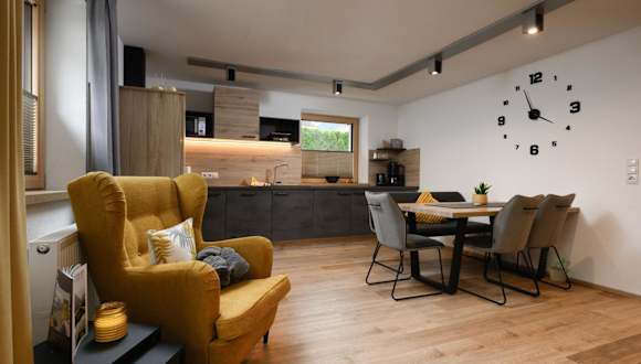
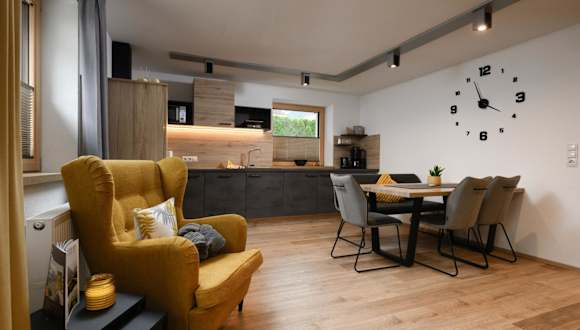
- potted plant [546,251,572,283]
